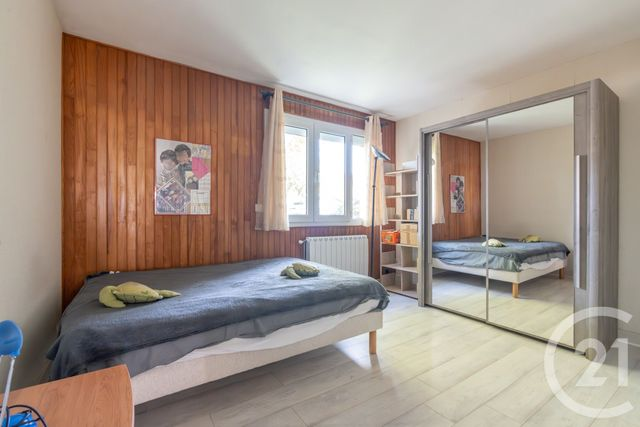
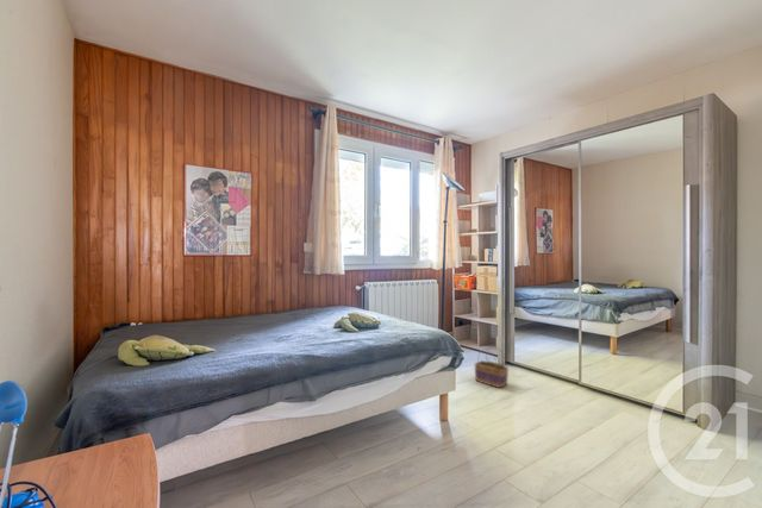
+ basket [474,345,510,389]
